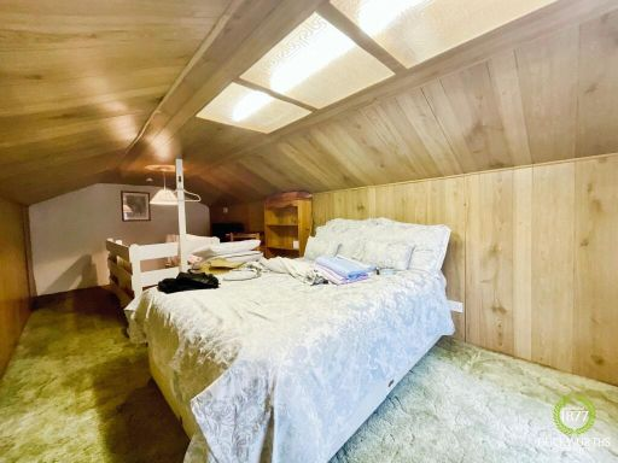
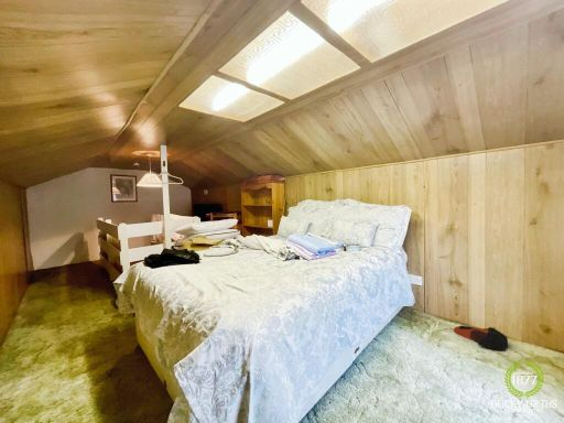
+ bag [453,325,509,351]
